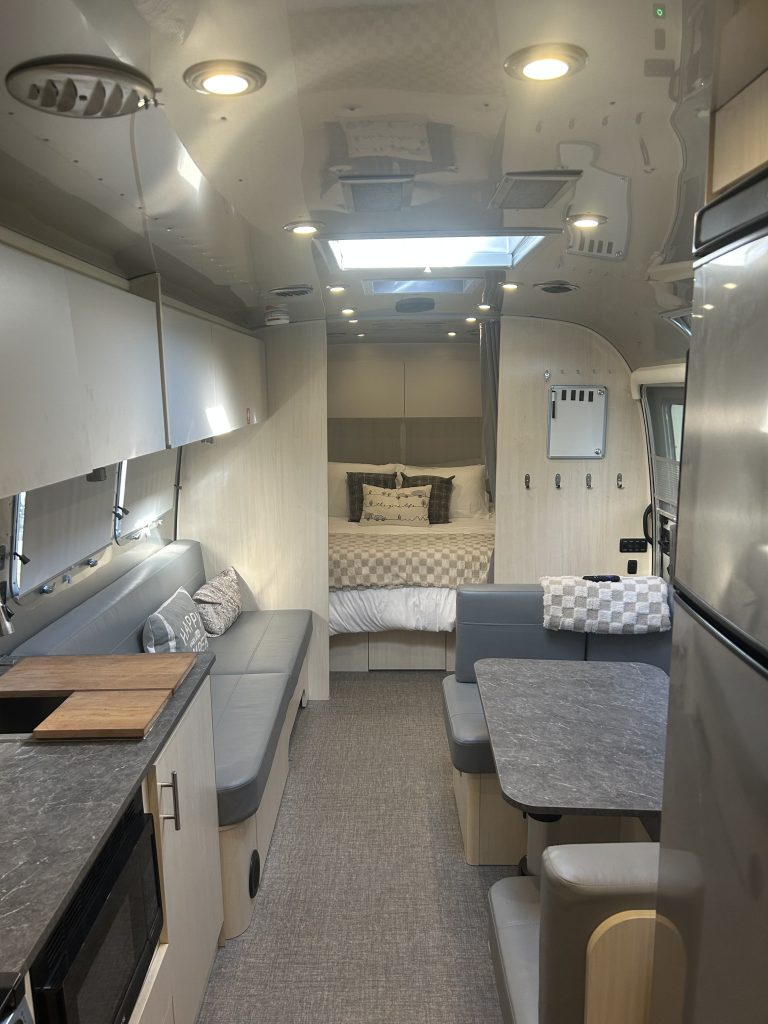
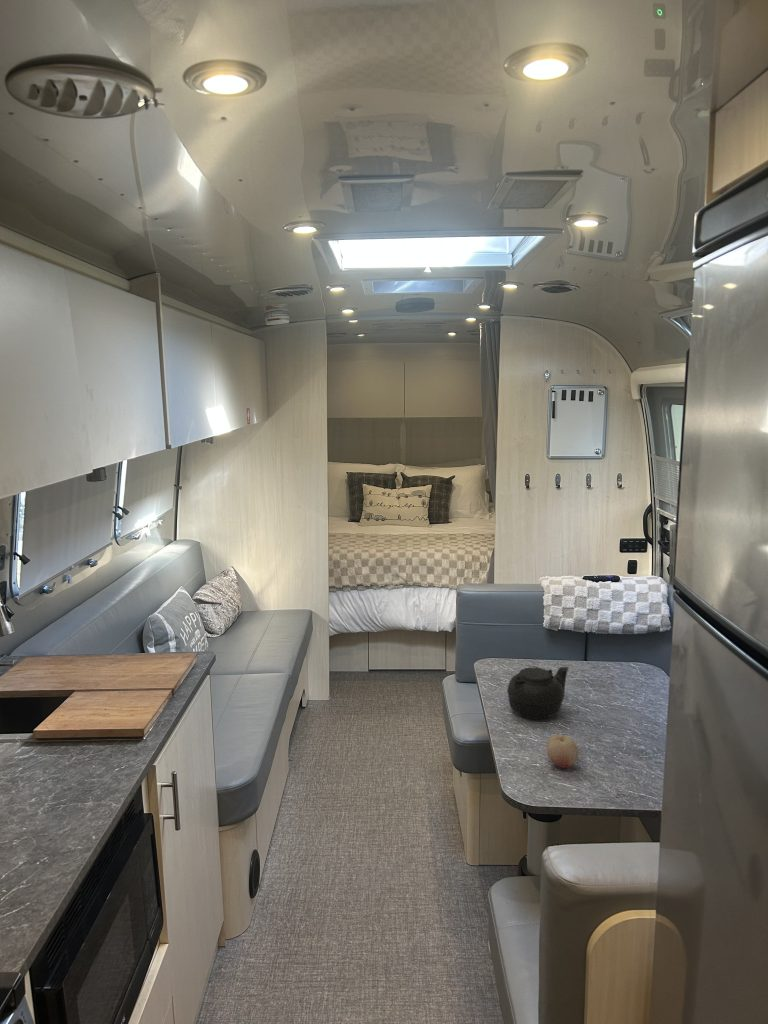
+ fruit [545,733,579,769]
+ teapot [506,664,569,721]
